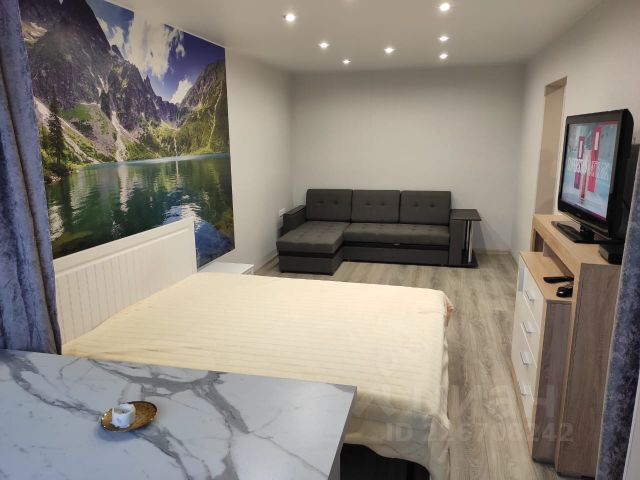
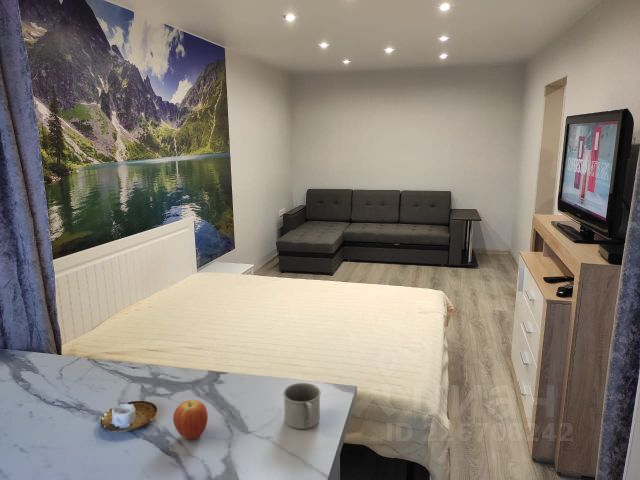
+ fruit [172,399,209,440]
+ mug [282,382,322,430]
